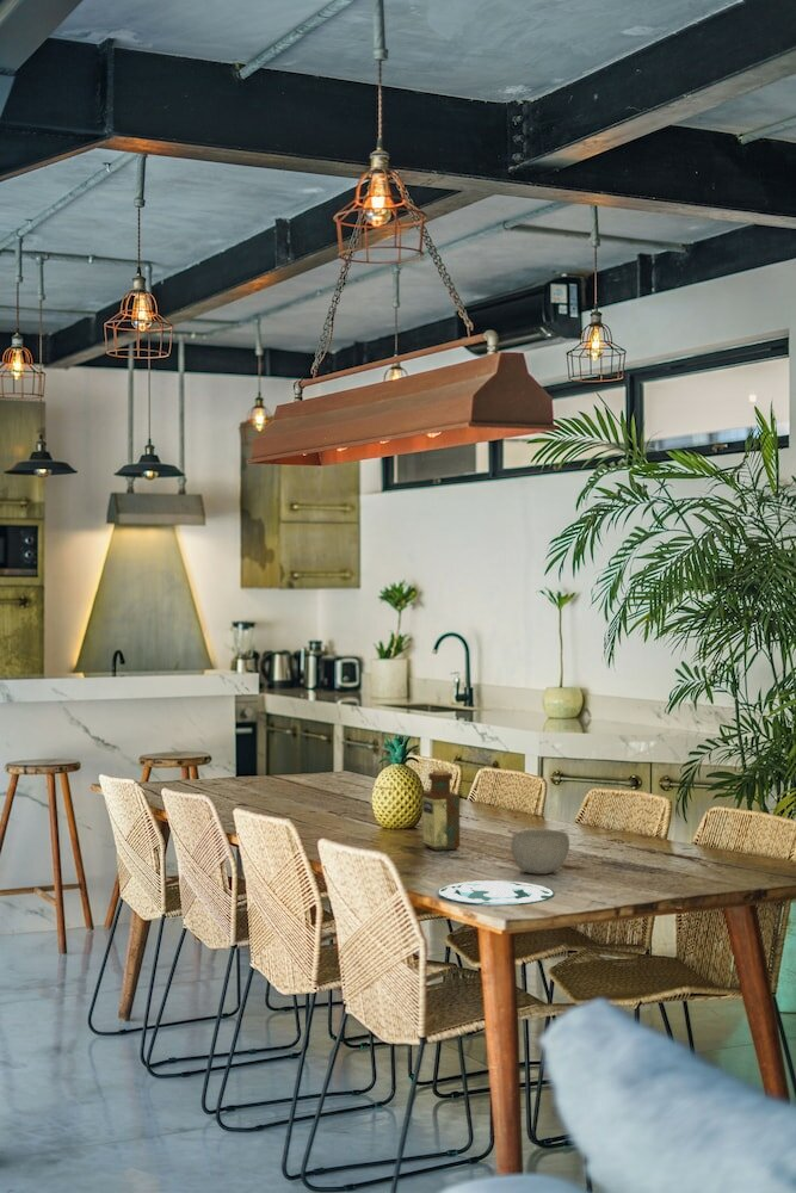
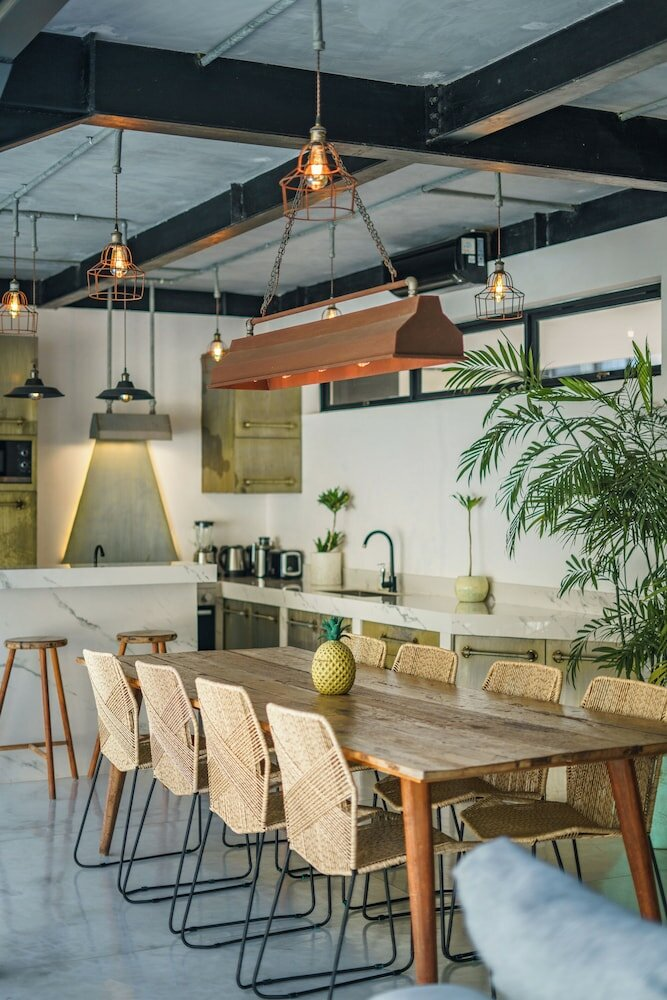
- plate [437,879,555,905]
- bowl [510,828,570,876]
- bottle [421,768,461,852]
